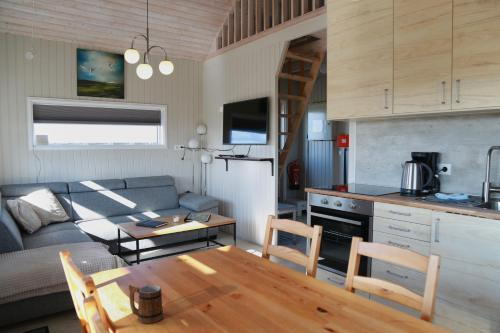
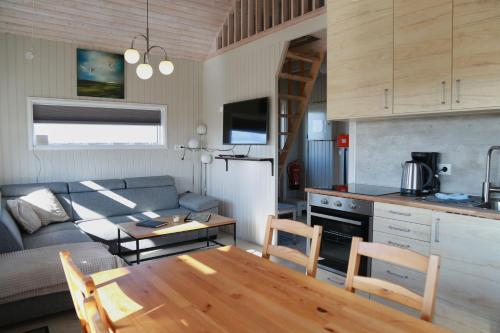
- mug [128,284,164,325]
